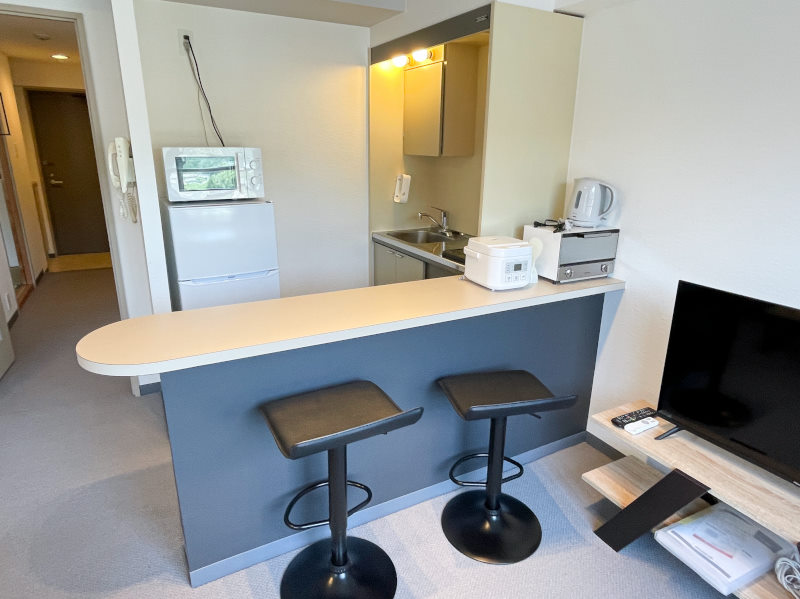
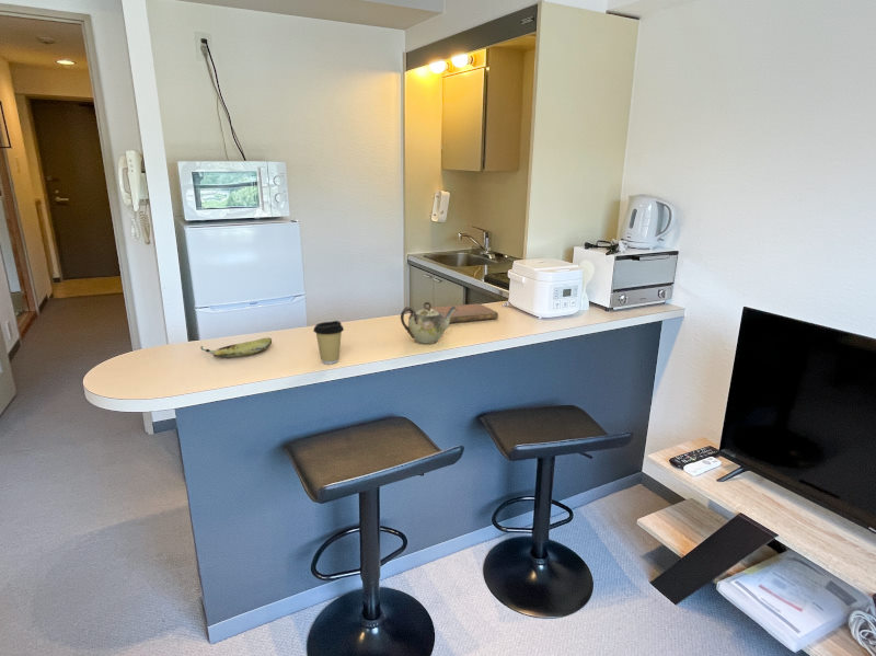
+ coffee cup [312,320,345,365]
+ fruit [199,336,273,358]
+ notebook [430,302,499,324]
+ teapot [400,301,458,345]
